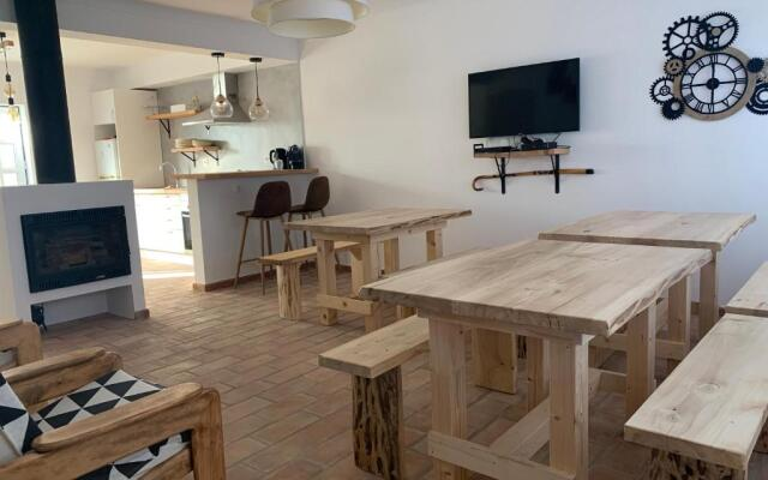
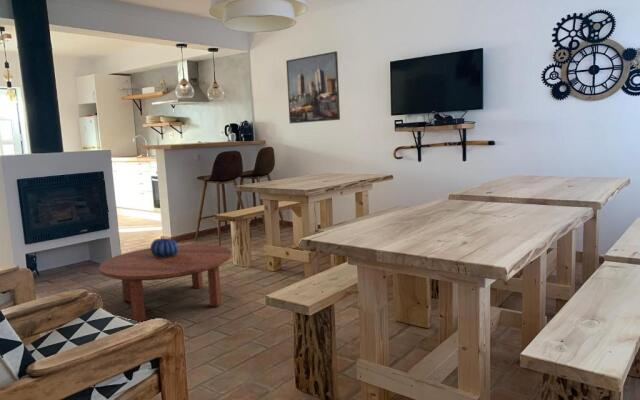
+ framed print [285,50,341,124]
+ coffee table [98,243,233,323]
+ decorative bowl [149,238,179,258]
